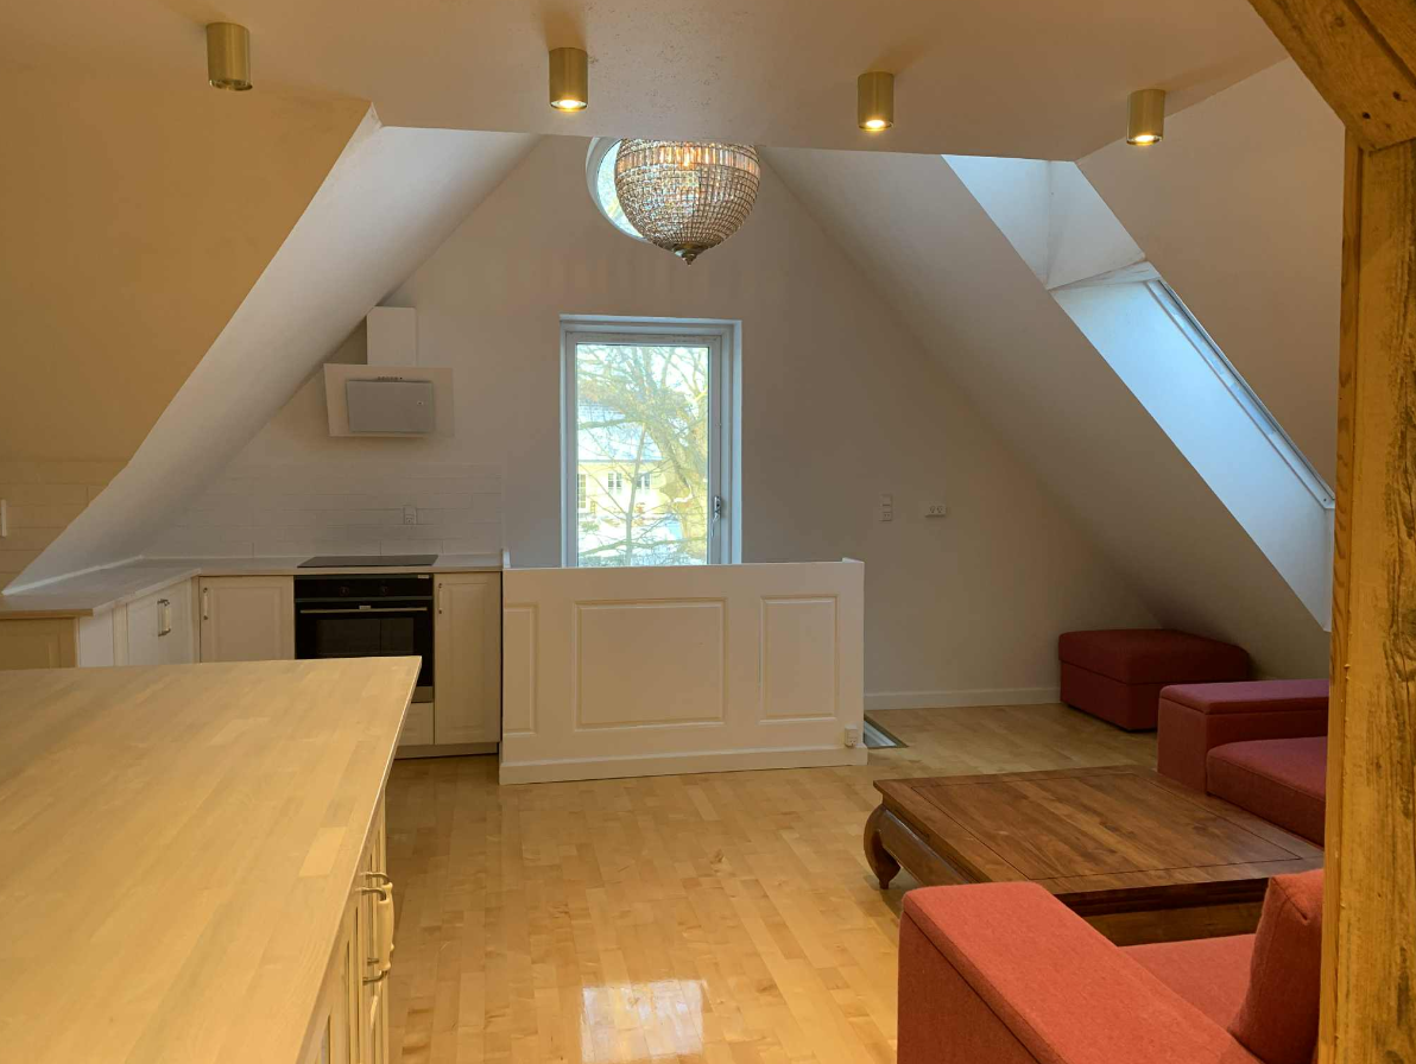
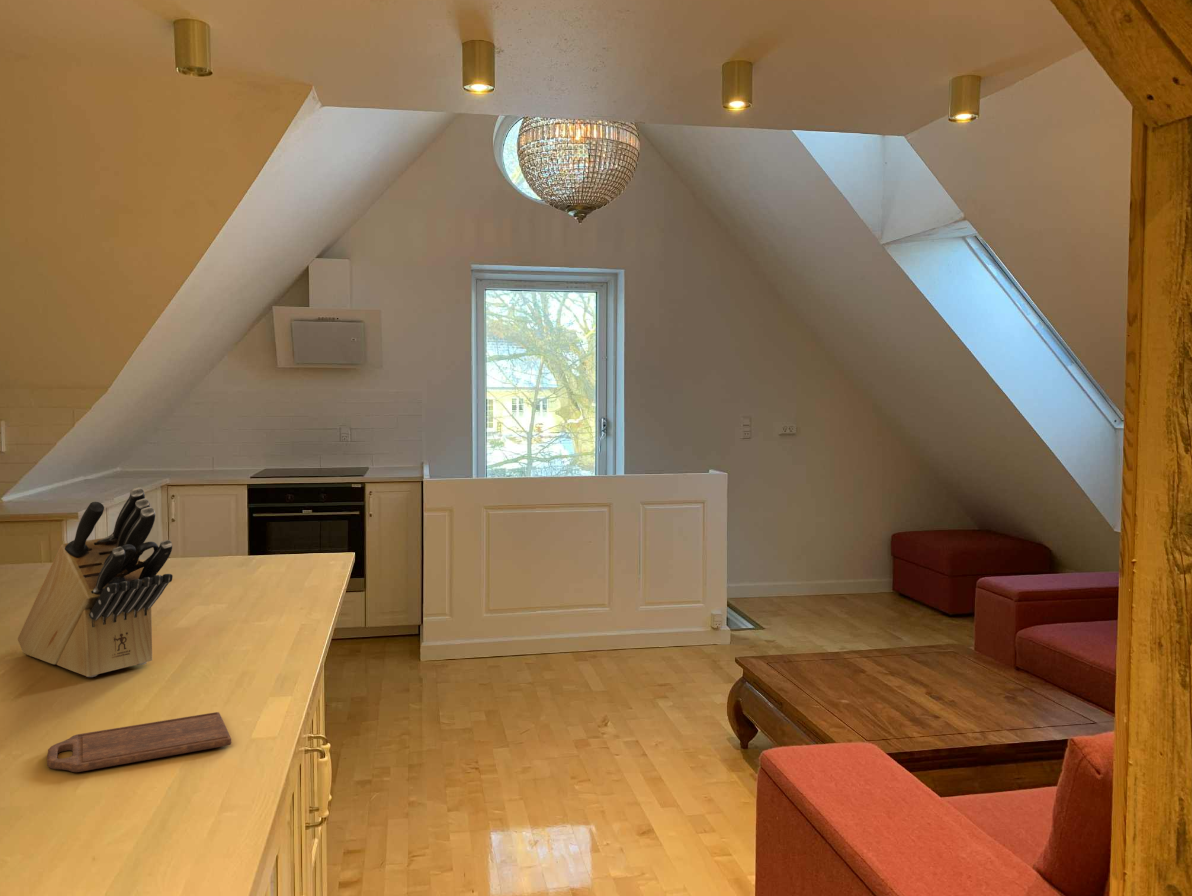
+ knife block [17,487,174,678]
+ cutting board [46,711,232,773]
